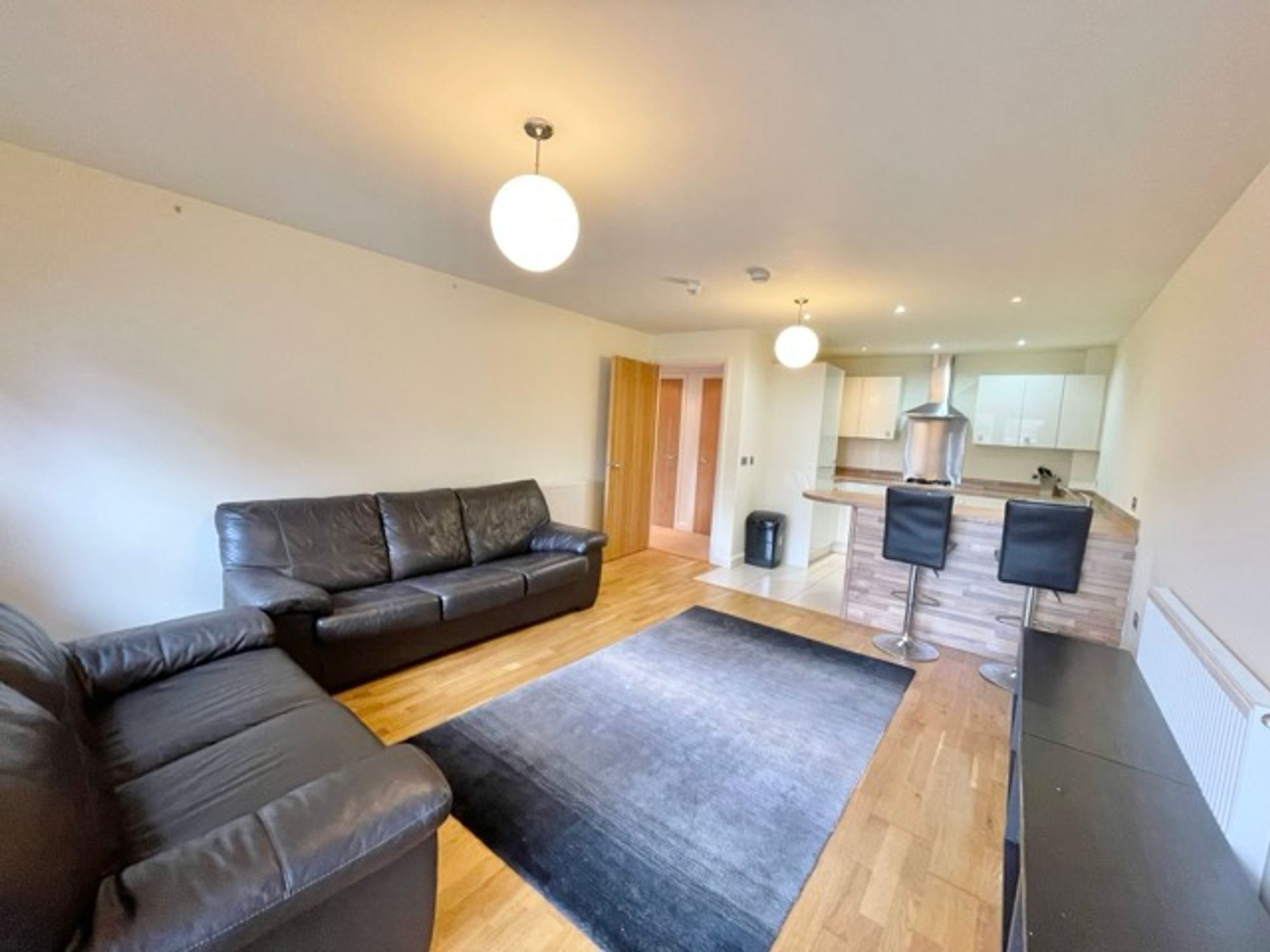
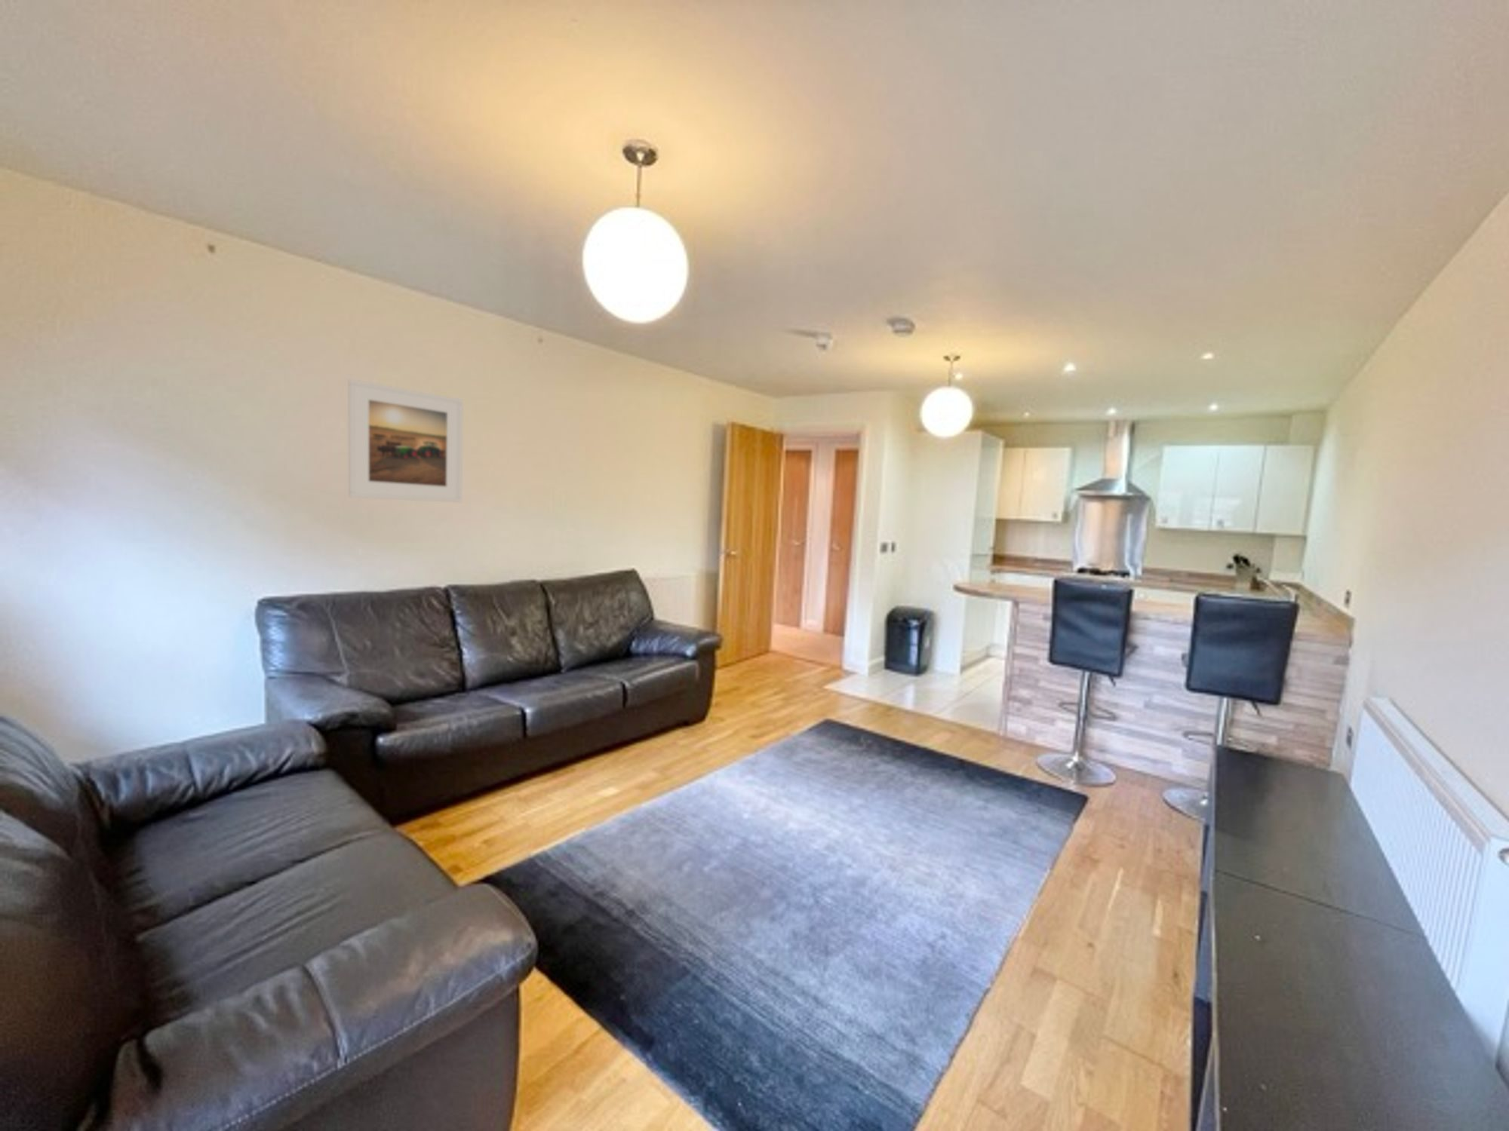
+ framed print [348,379,465,503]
